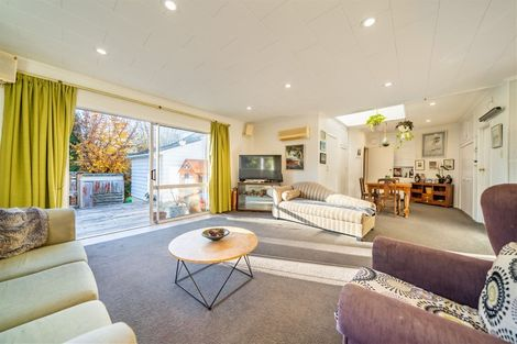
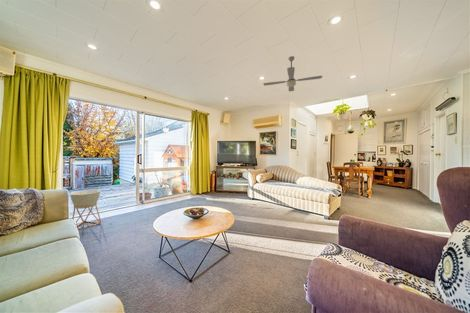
+ ceiling fan [262,55,323,92]
+ planter [69,189,102,230]
